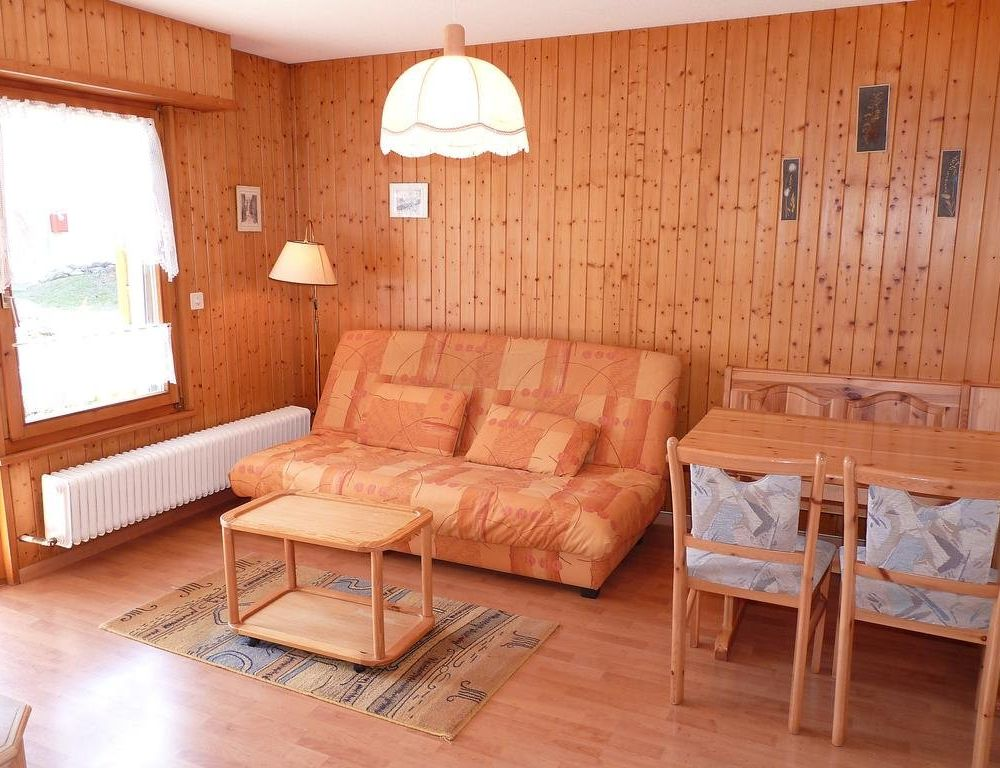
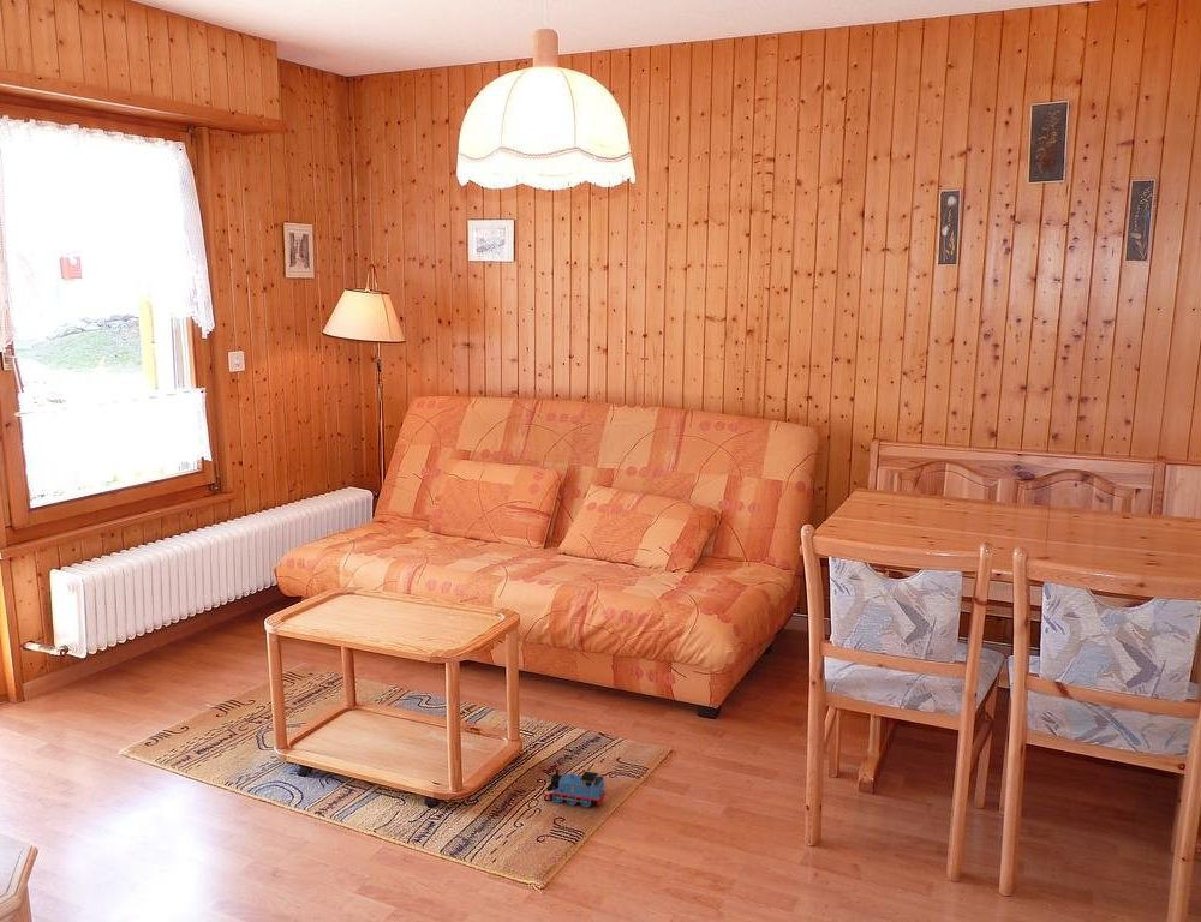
+ toy train [543,768,607,808]
